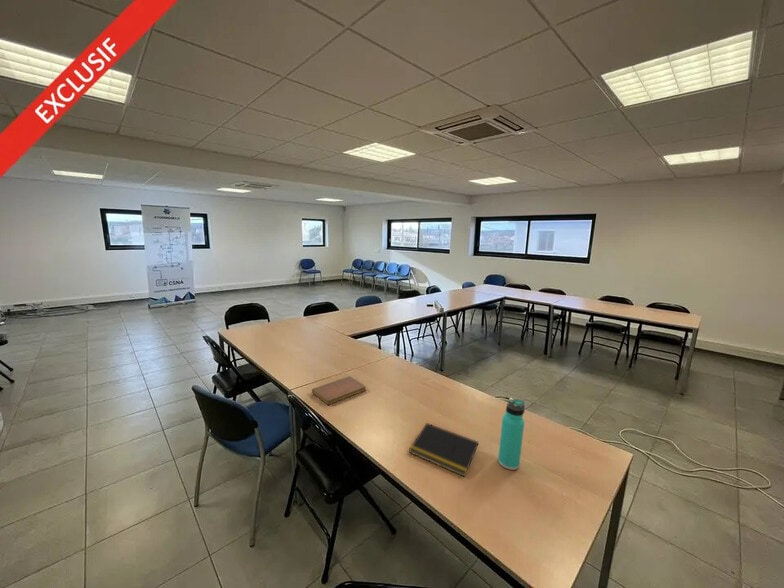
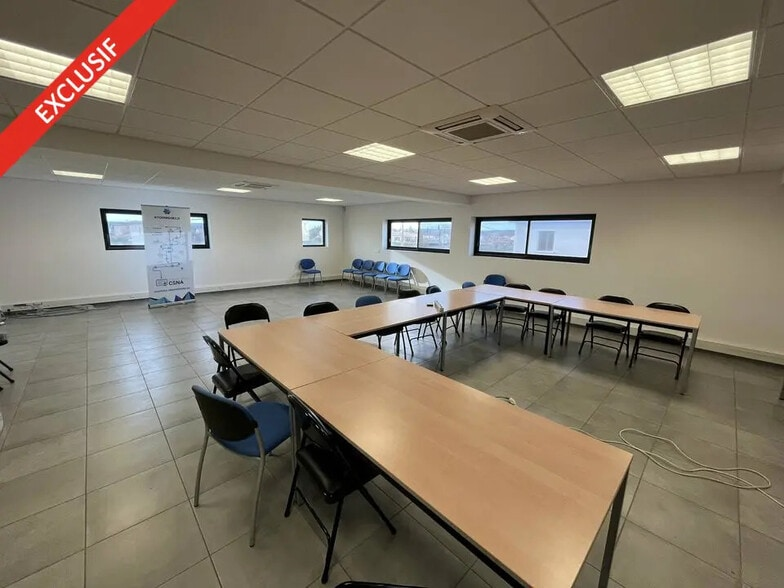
- thermos bottle [497,398,526,471]
- notebook [311,375,367,406]
- notepad [408,422,480,478]
